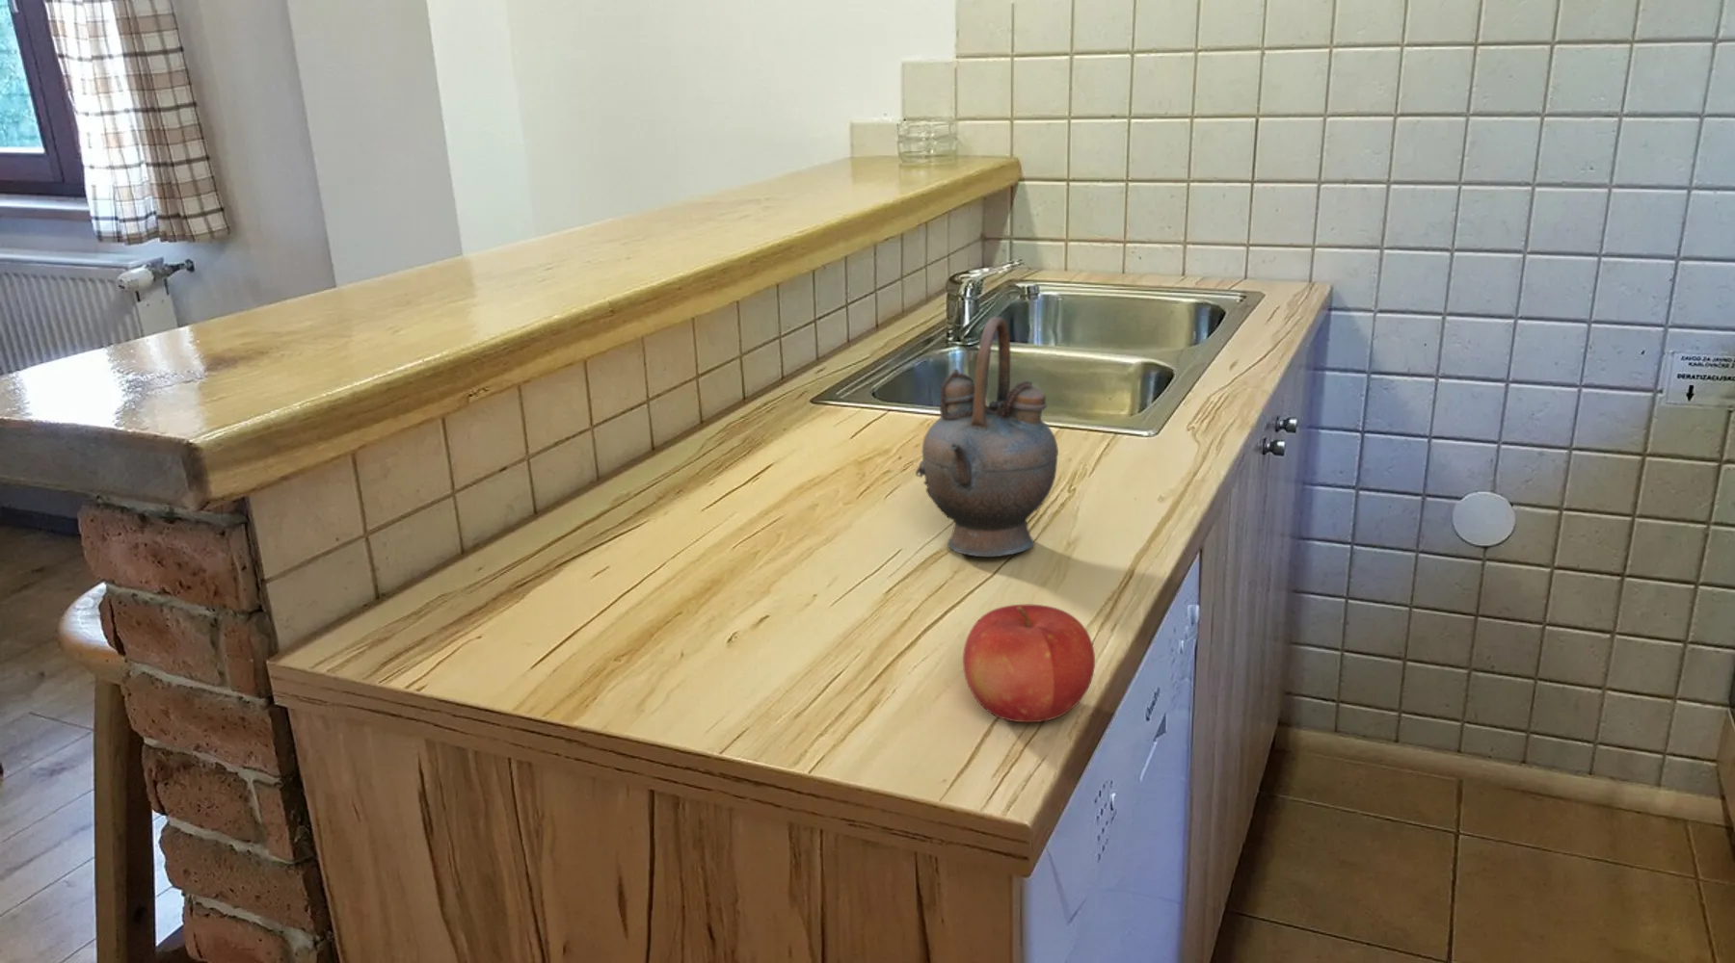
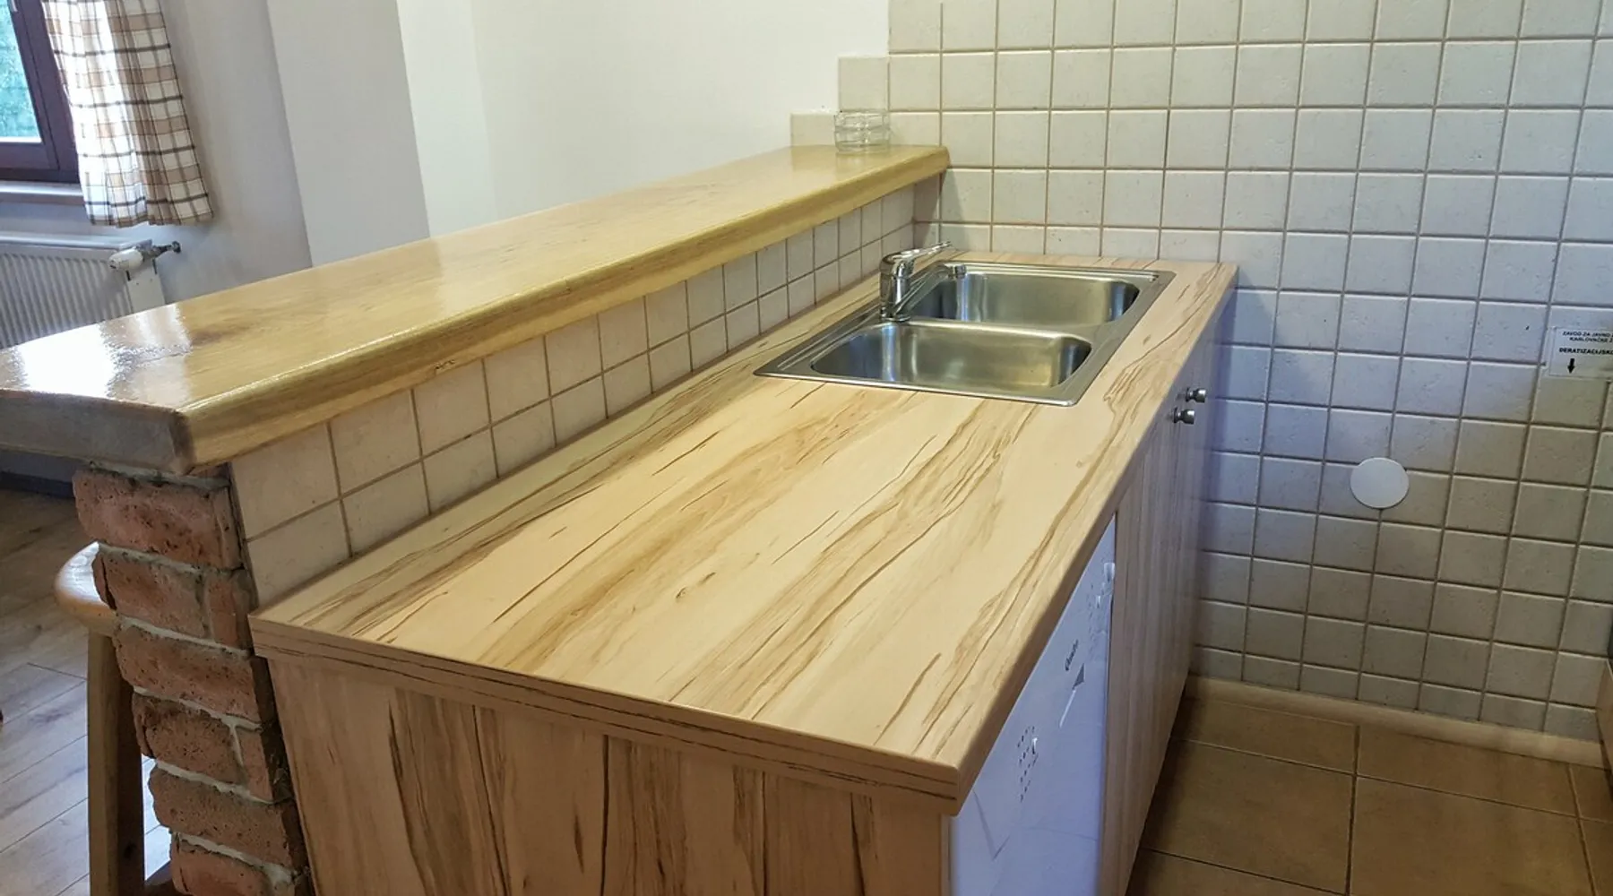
- teapot [915,315,1060,557]
- fruit [962,604,1095,723]
